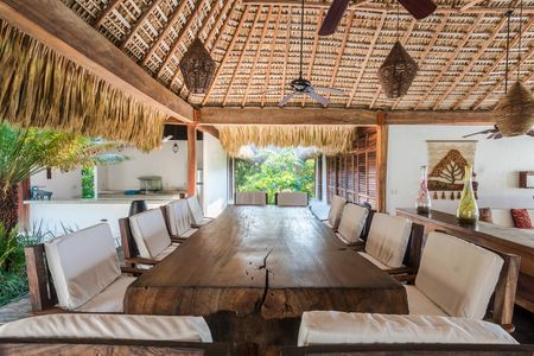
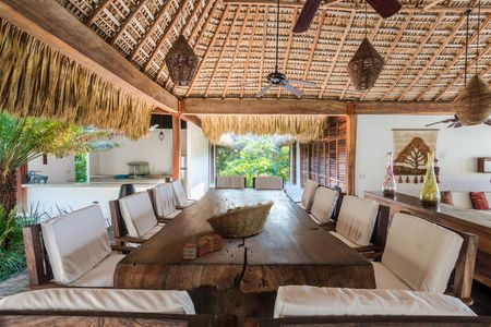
+ book [181,233,223,261]
+ fruit basket [205,201,275,239]
